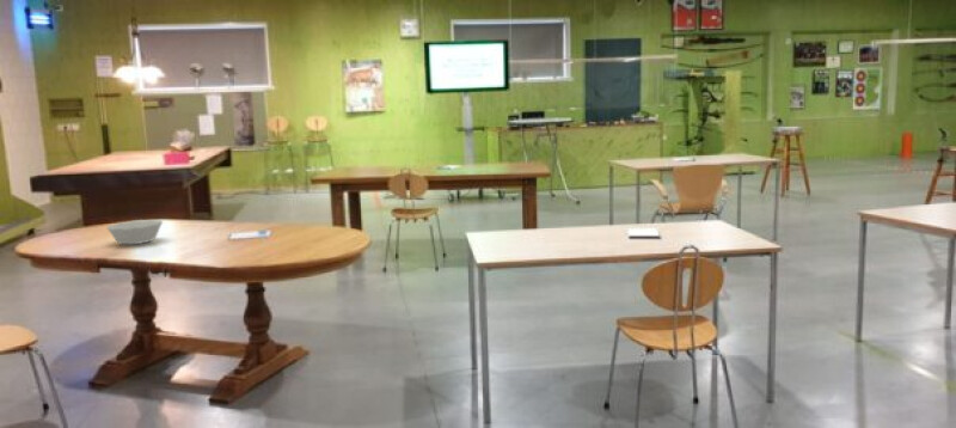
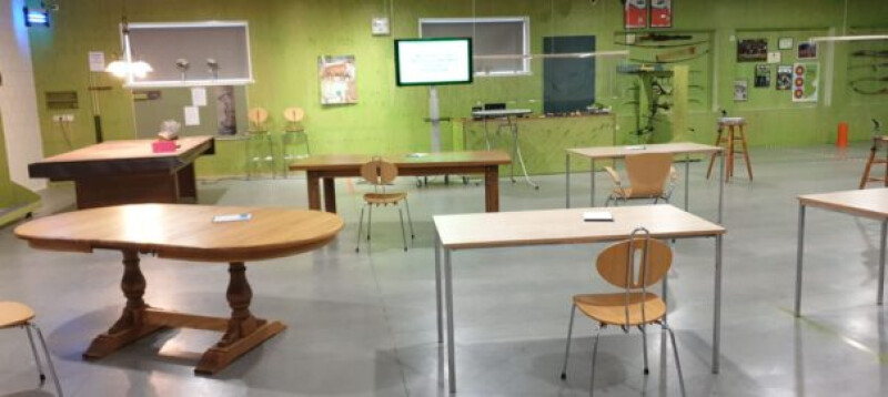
- bowl [105,219,164,245]
